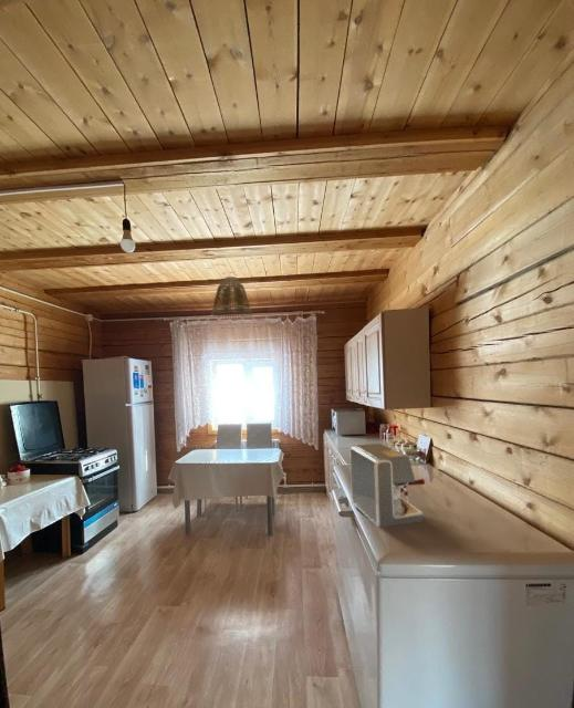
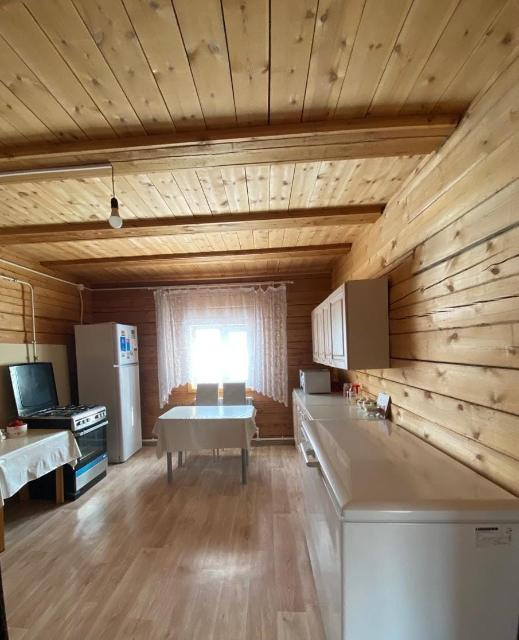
- coffee maker [348,442,426,528]
- lamp shade [210,275,253,320]
